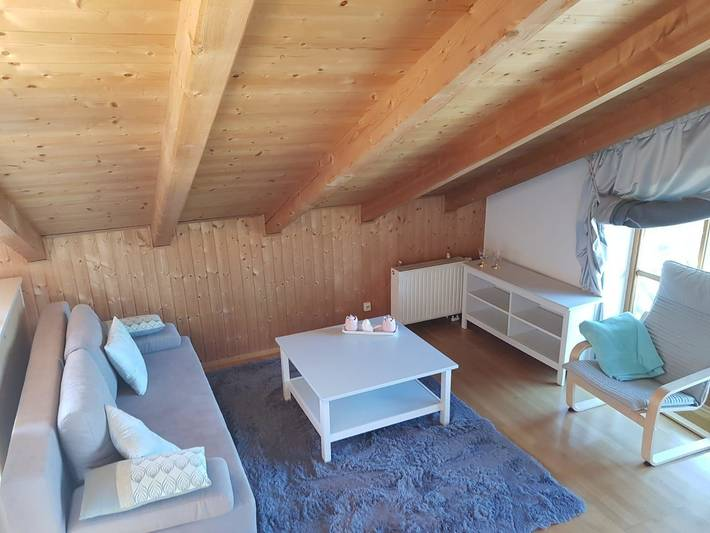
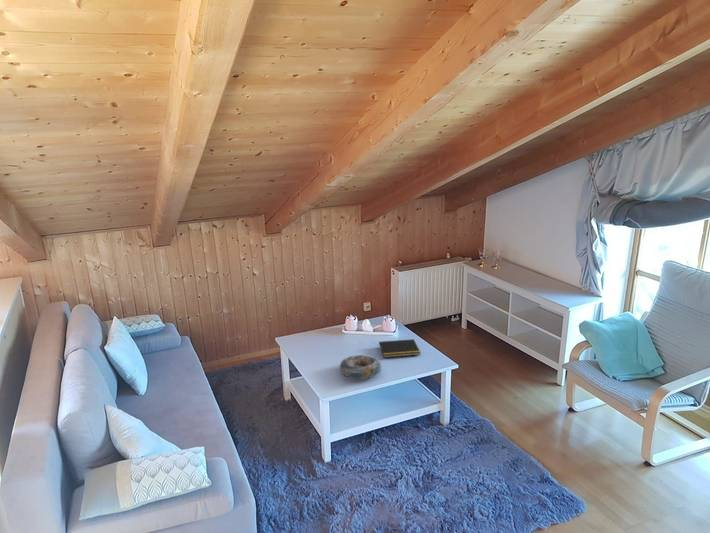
+ decorative bowl [338,354,382,380]
+ notepad [377,338,421,358]
